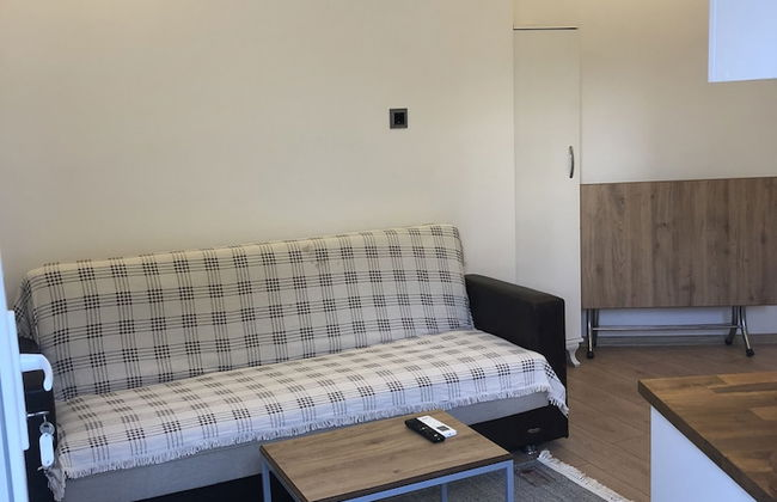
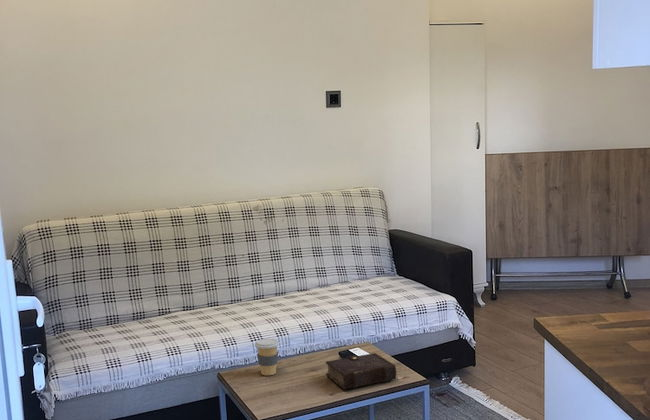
+ coffee cup [254,337,280,376]
+ book [325,352,409,390]
